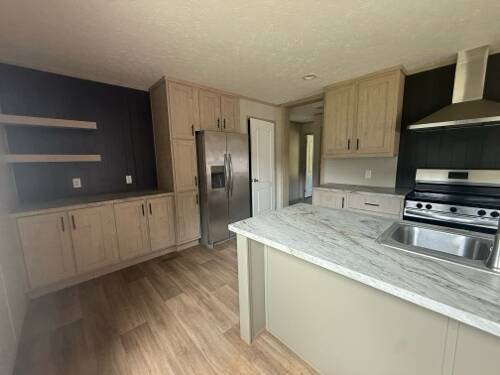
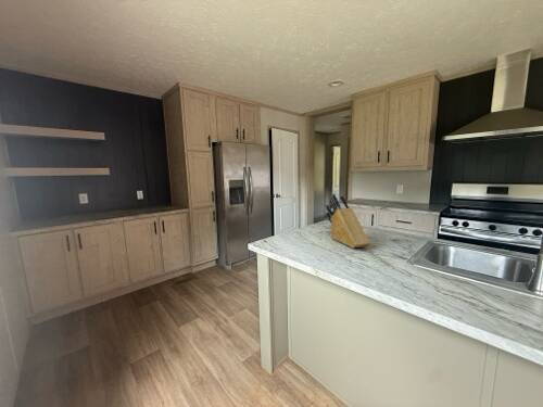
+ knife block [325,193,371,249]
